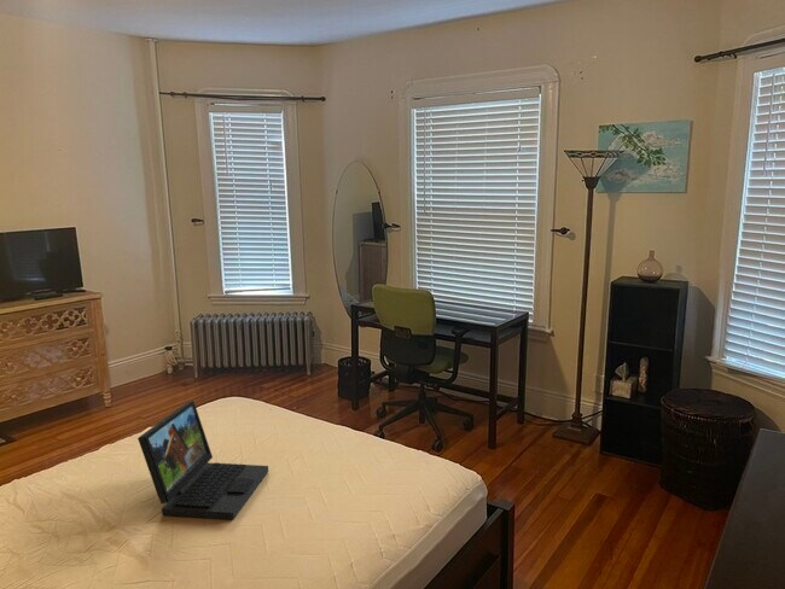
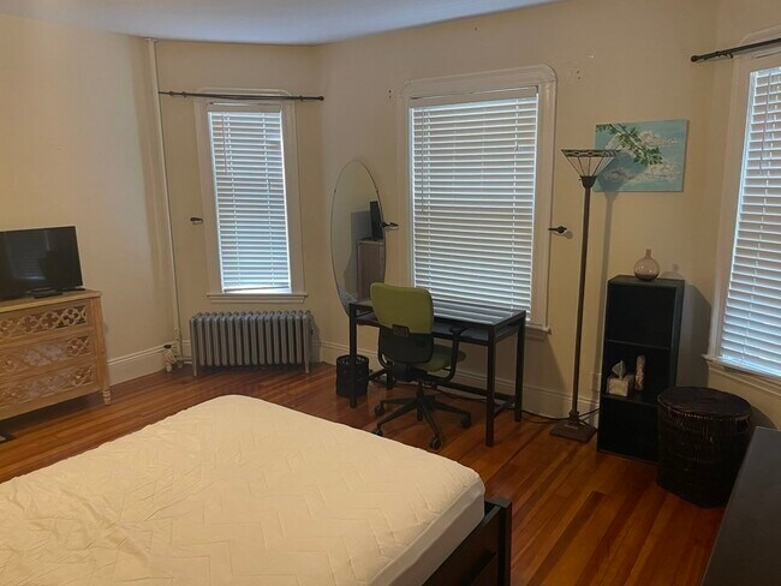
- laptop [136,400,269,520]
